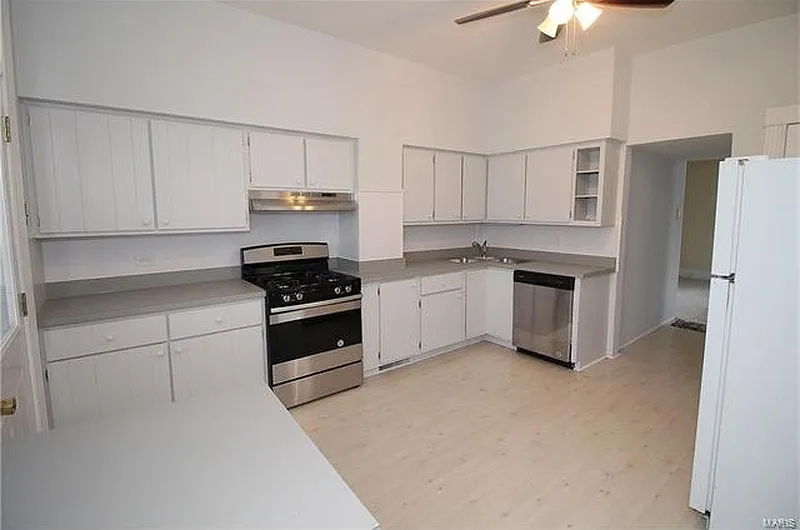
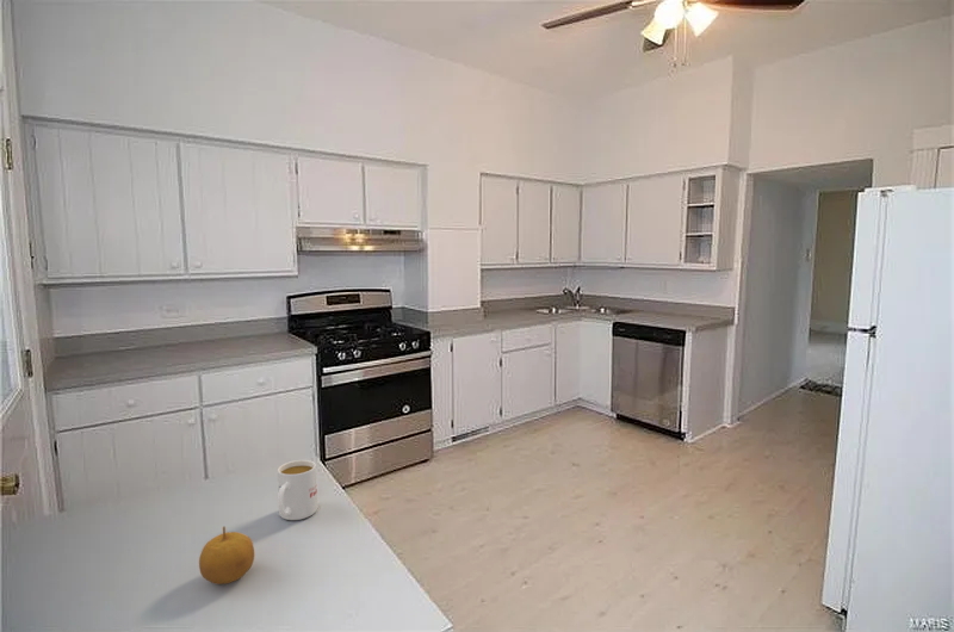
+ fruit [198,526,255,585]
+ mug [277,459,318,521]
